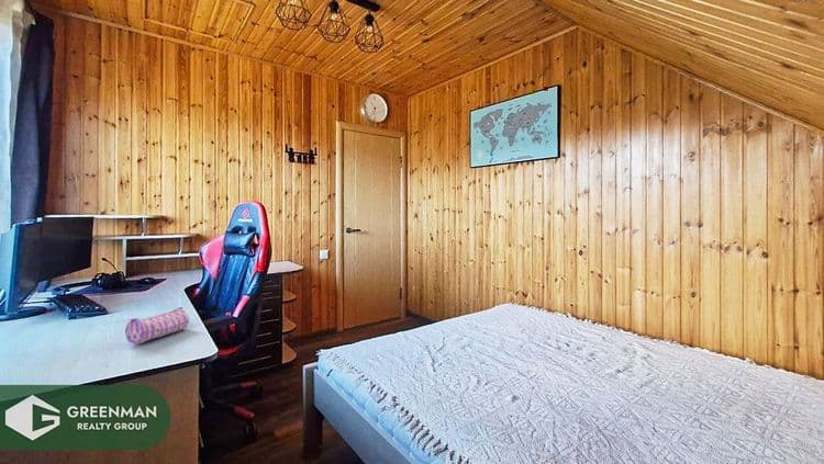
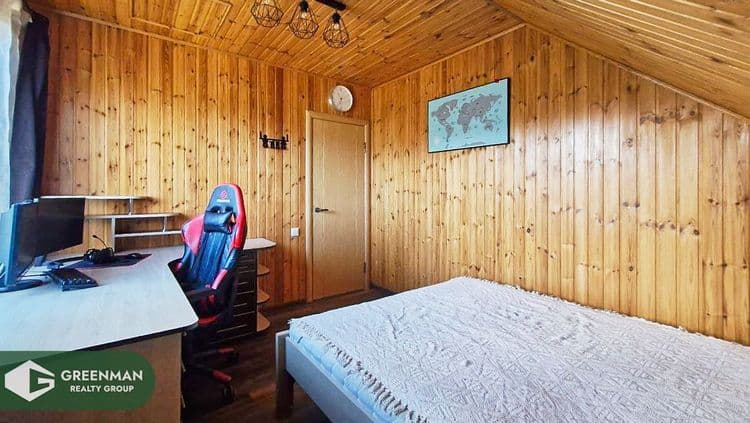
- pencil case [124,306,190,344]
